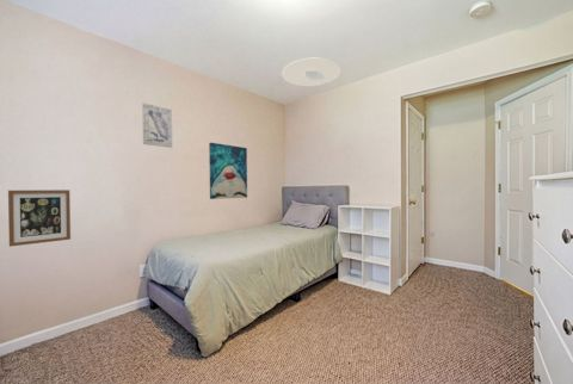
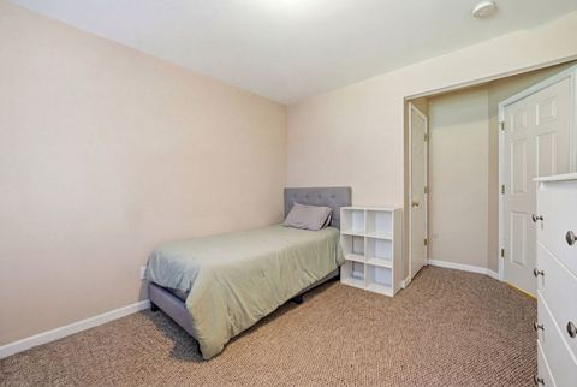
- wall art [7,188,72,248]
- ceiling light [282,57,341,87]
- wall art [141,101,173,149]
- wall art [208,142,248,200]
